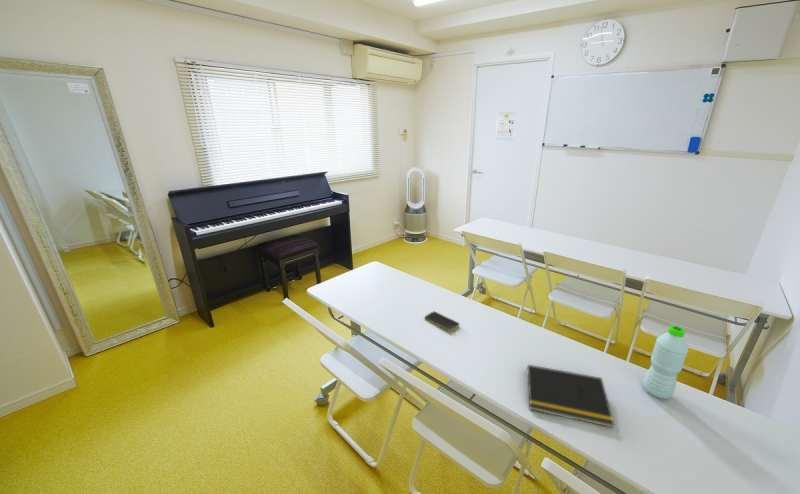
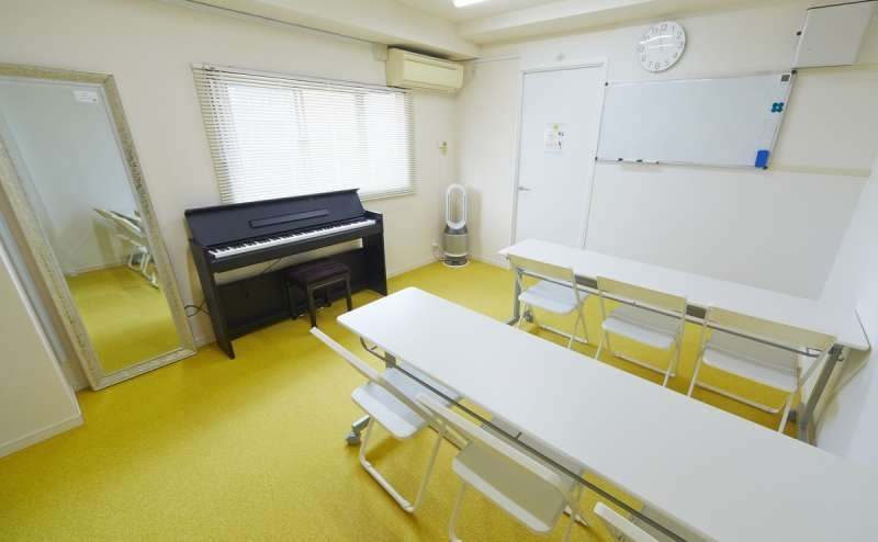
- notepad [524,364,615,428]
- smartphone [424,311,460,332]
- water bottle [643,325,690,400]
